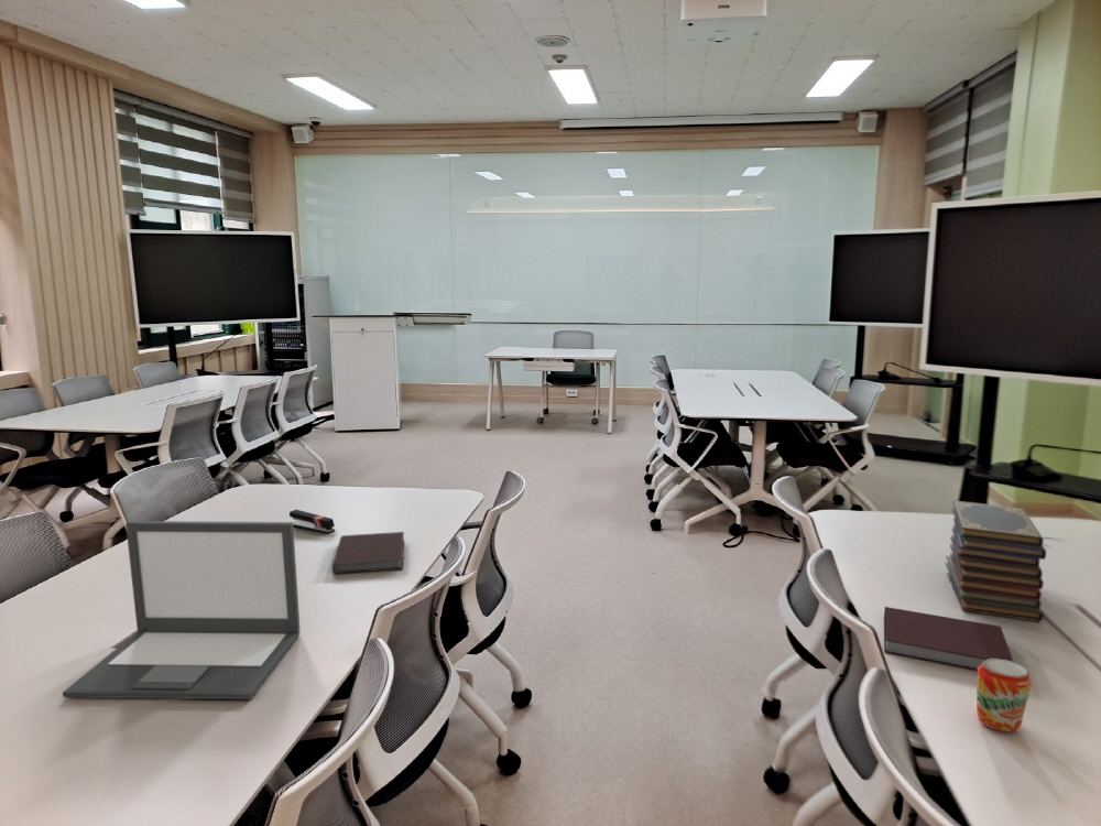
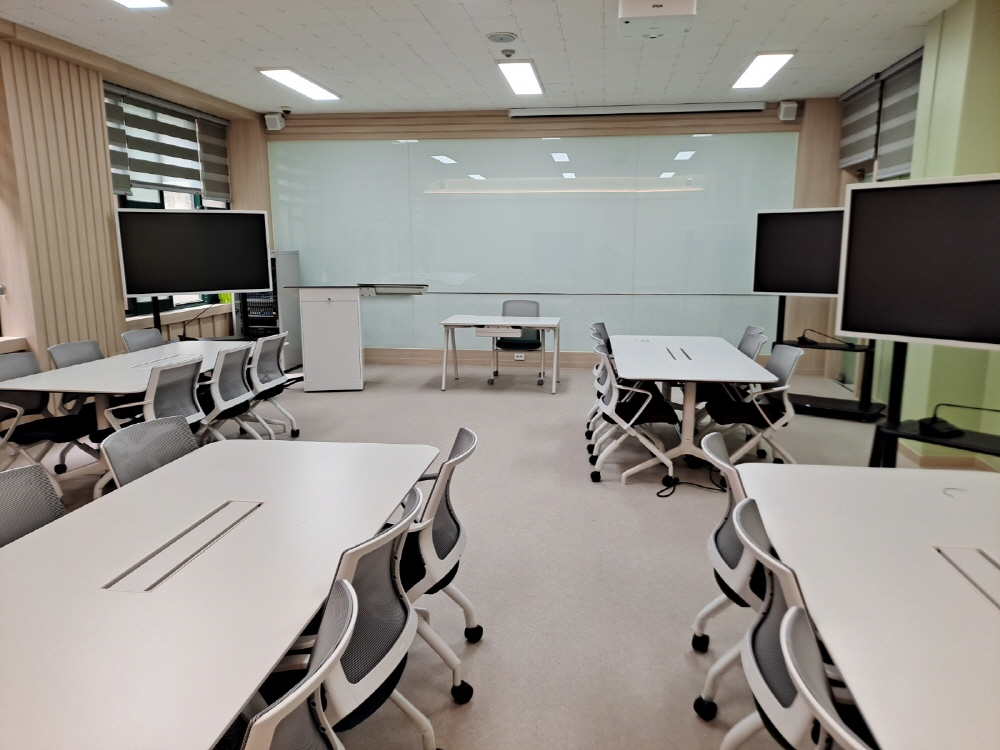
- book stack [945,499,1047,623]
- beverage can [975,659,1033,732]
- laptop [62,520,301,700]
- stapler [288,509,336,534]
- notebook [883,606,1014,672]
- notebook [331,531,405,575]
